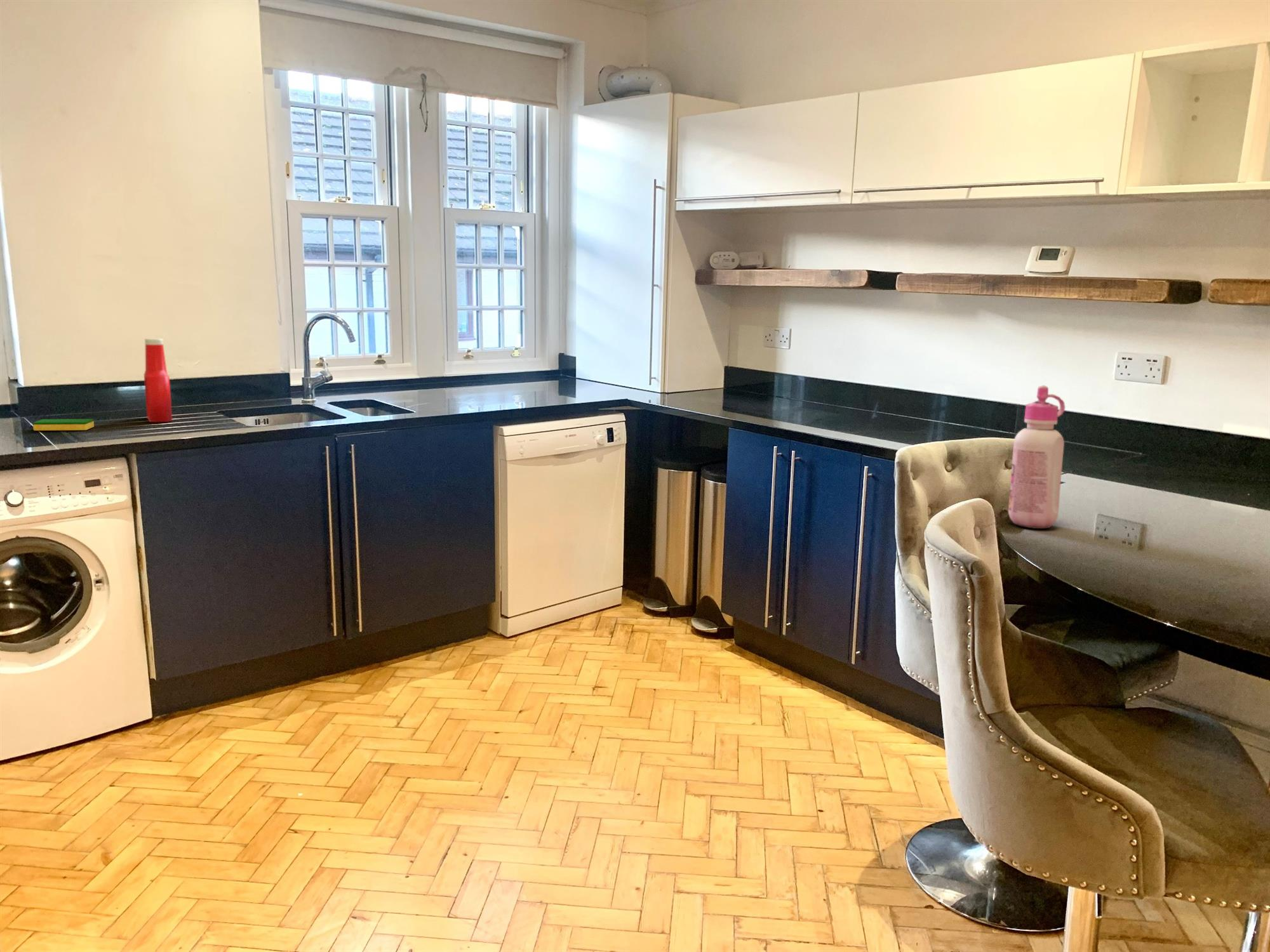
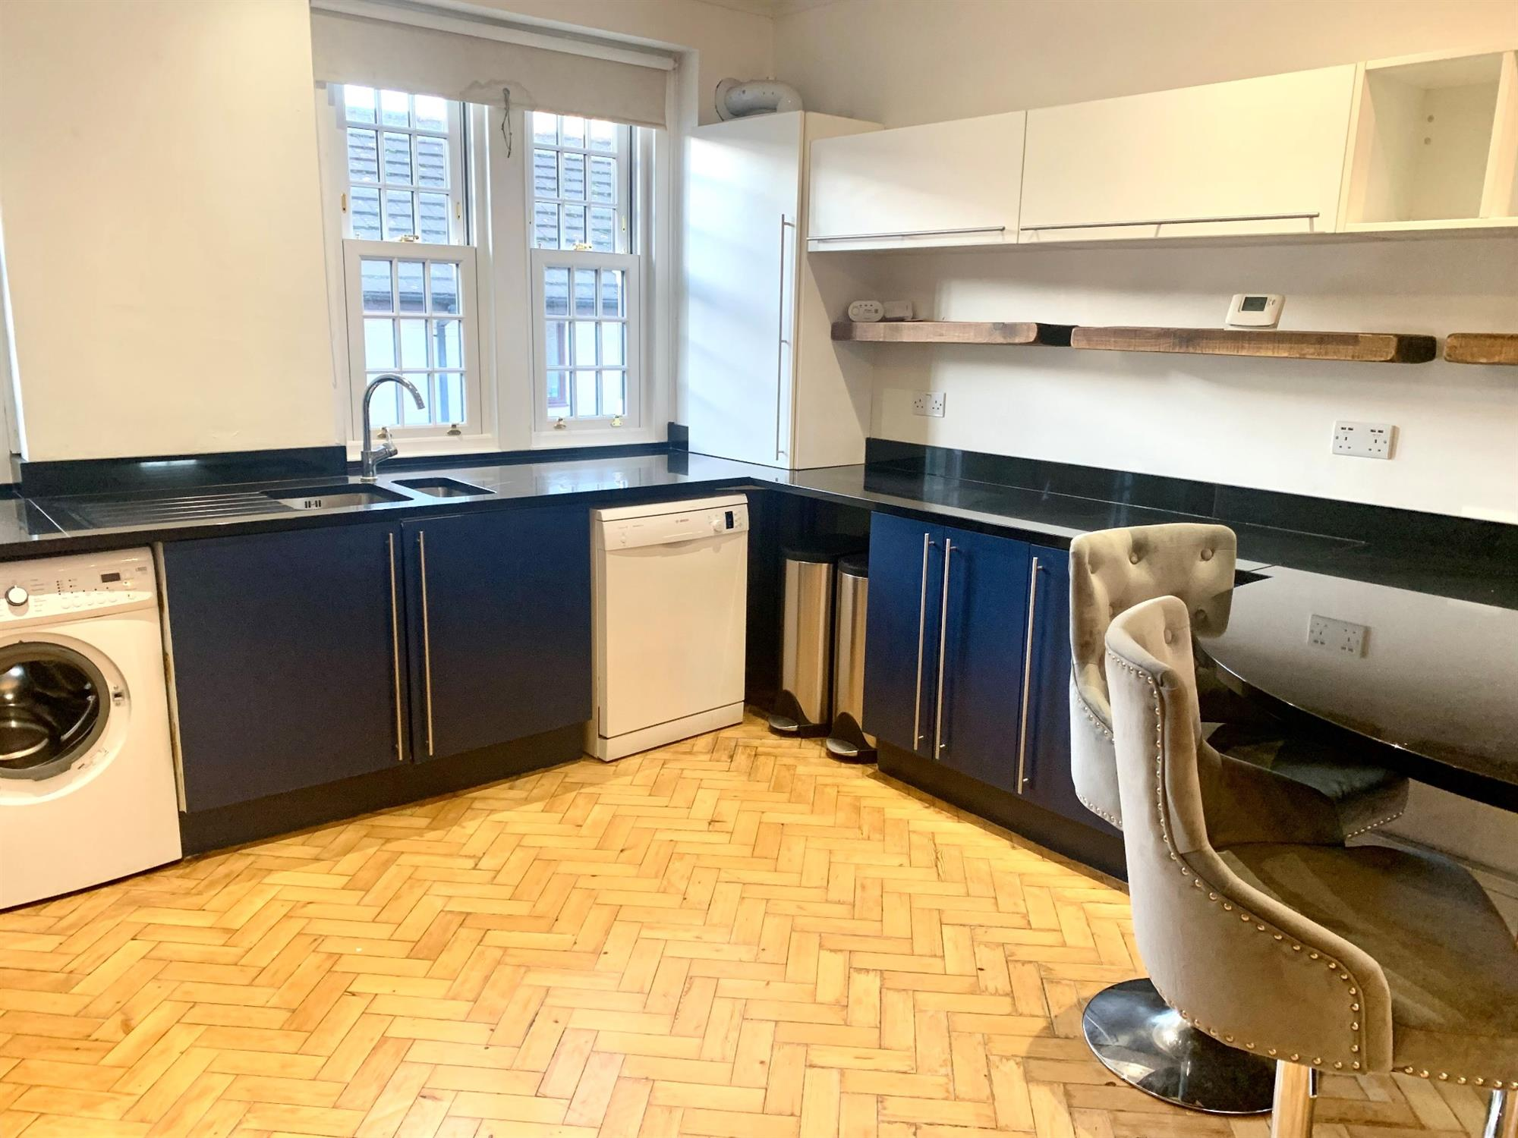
- glue bottle [1008,385,1066,529]
- soap bottle [144,338,173,423]
- dish sponge [32,418,95,432]
